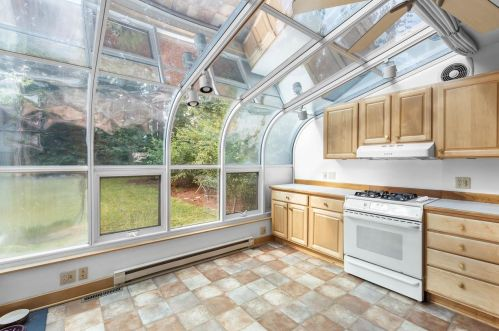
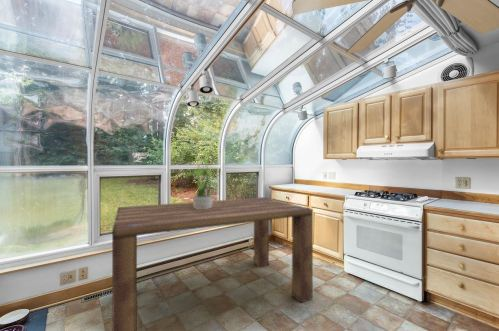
+ dining table [111,196,314,331]
+ potted plant [183,150,223,209]
